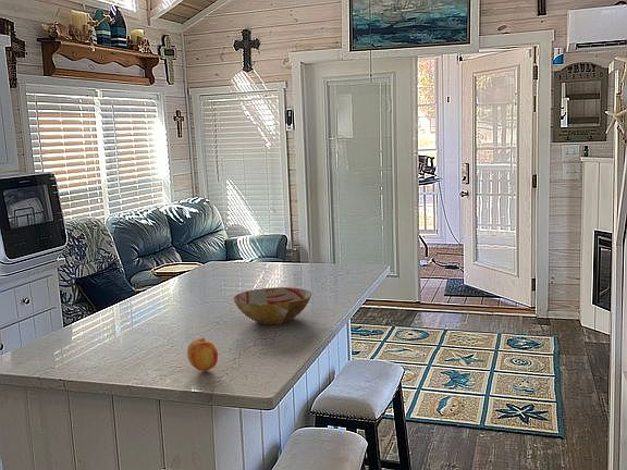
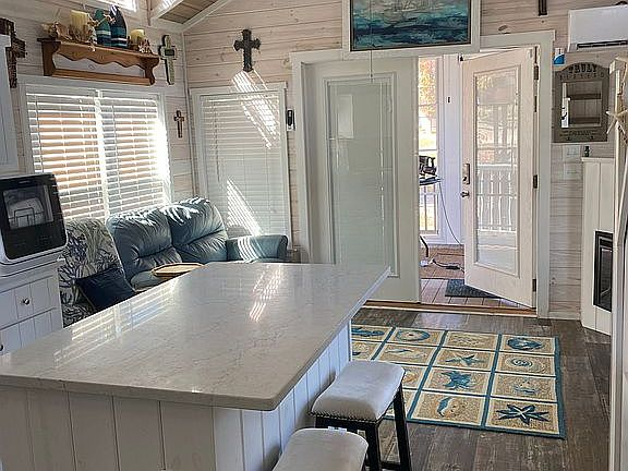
- bowl [232,286,312,325]
- fruit [186,336,219,372]
